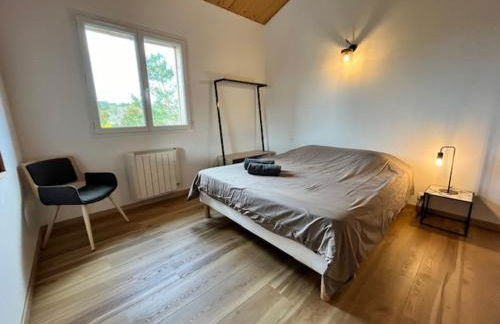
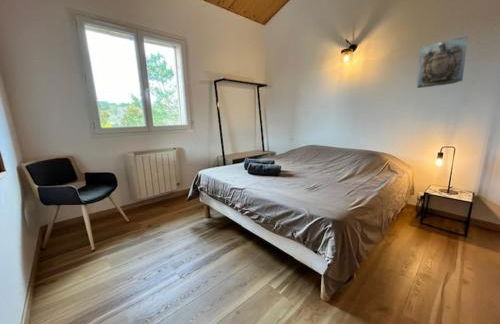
+ wall sculpture [416,35,469,89]
